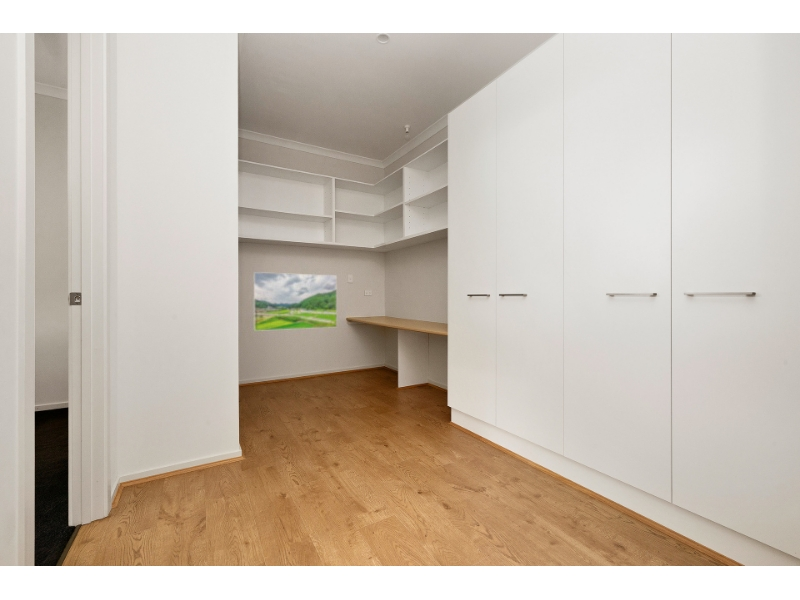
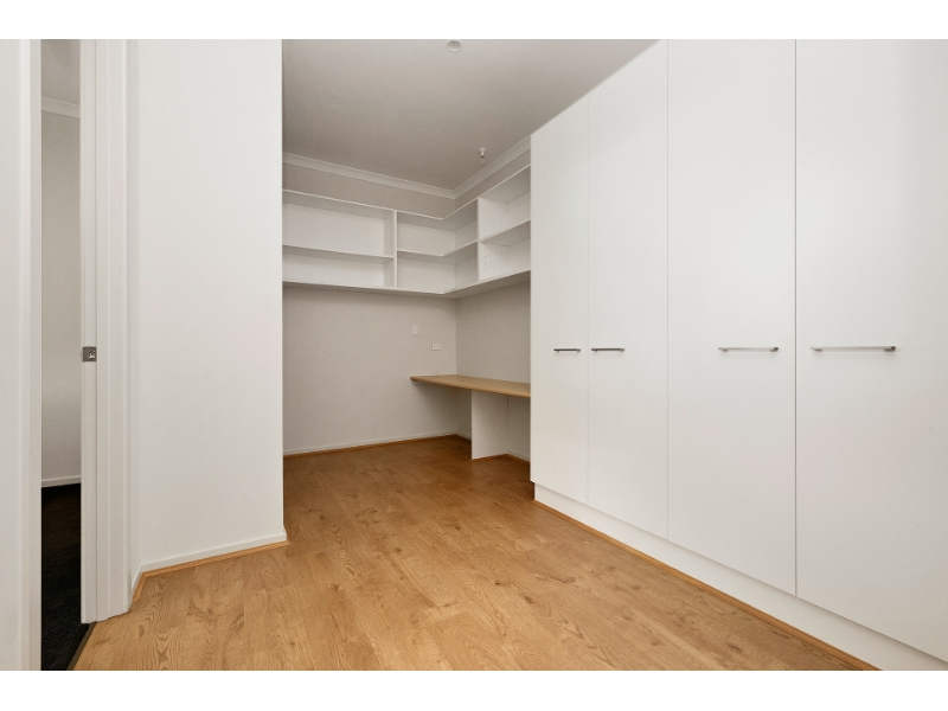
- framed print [253,271,338,332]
